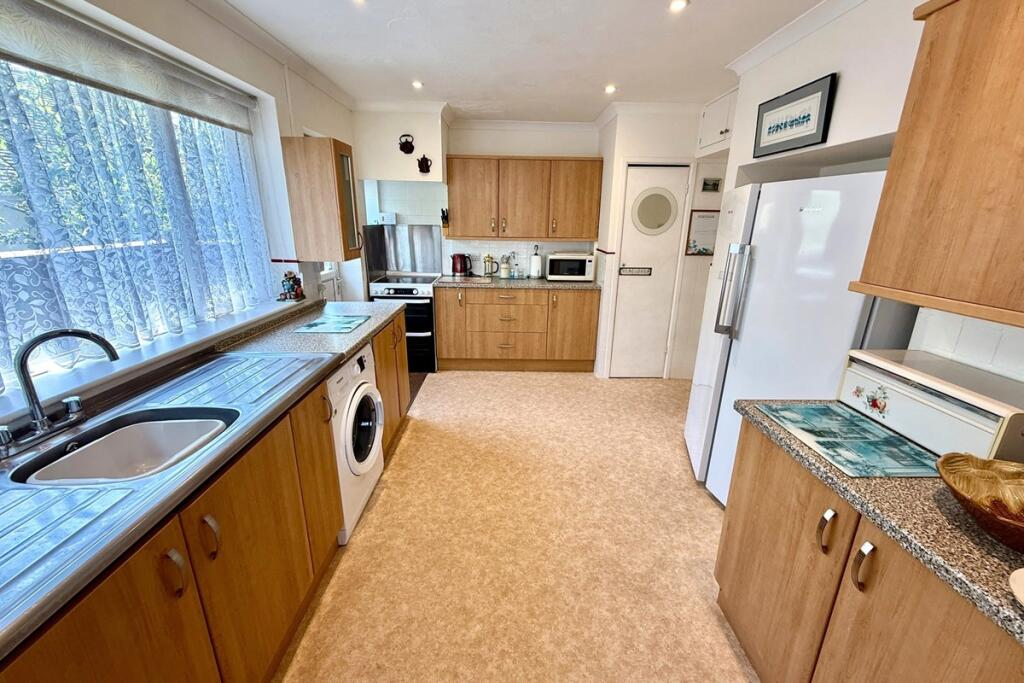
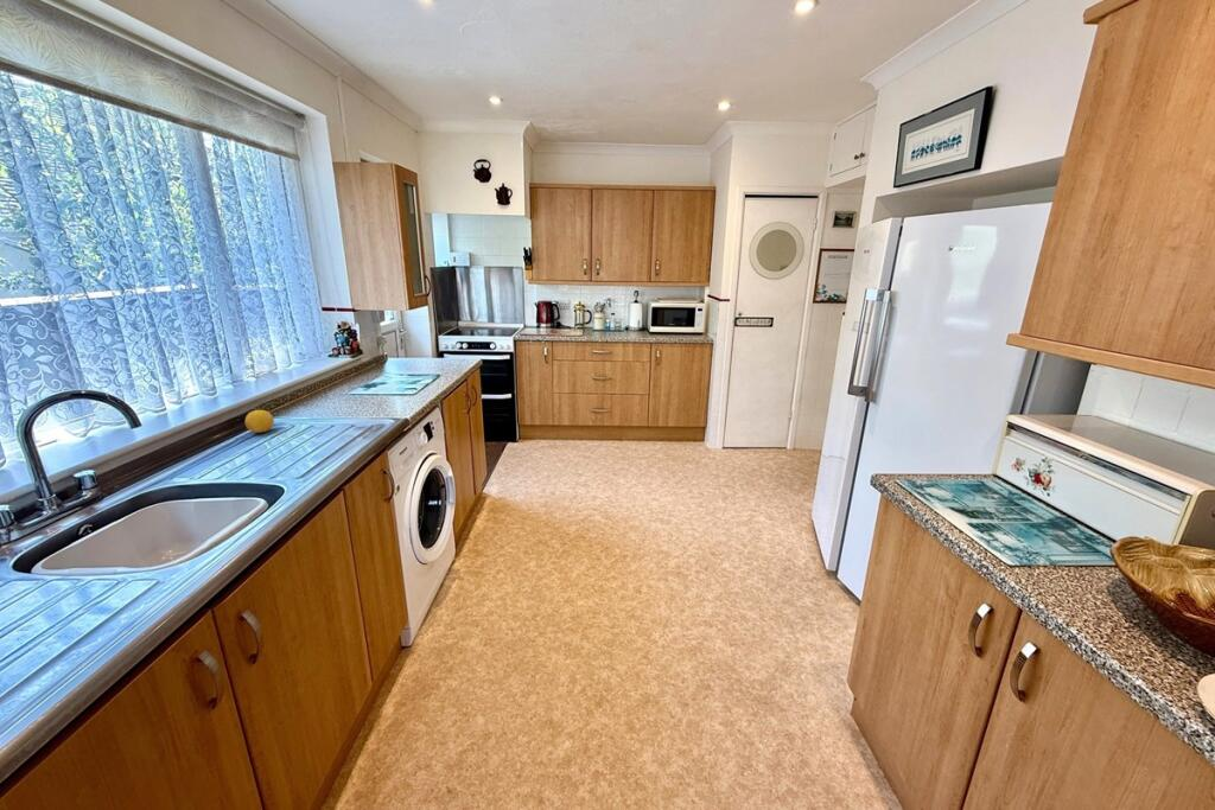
+ fruit [244,409,275,434]
